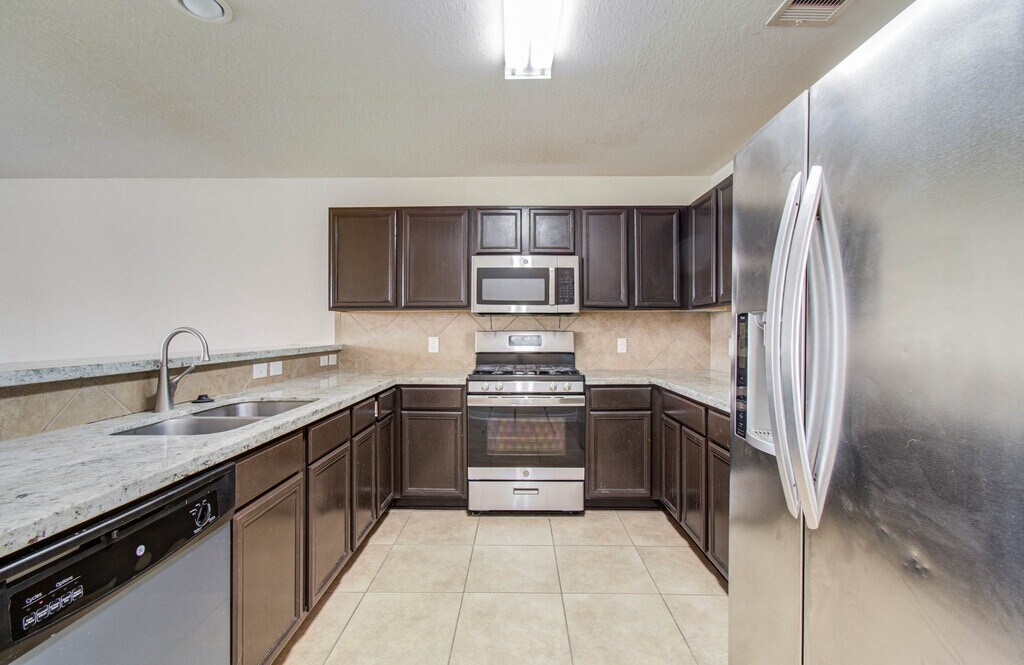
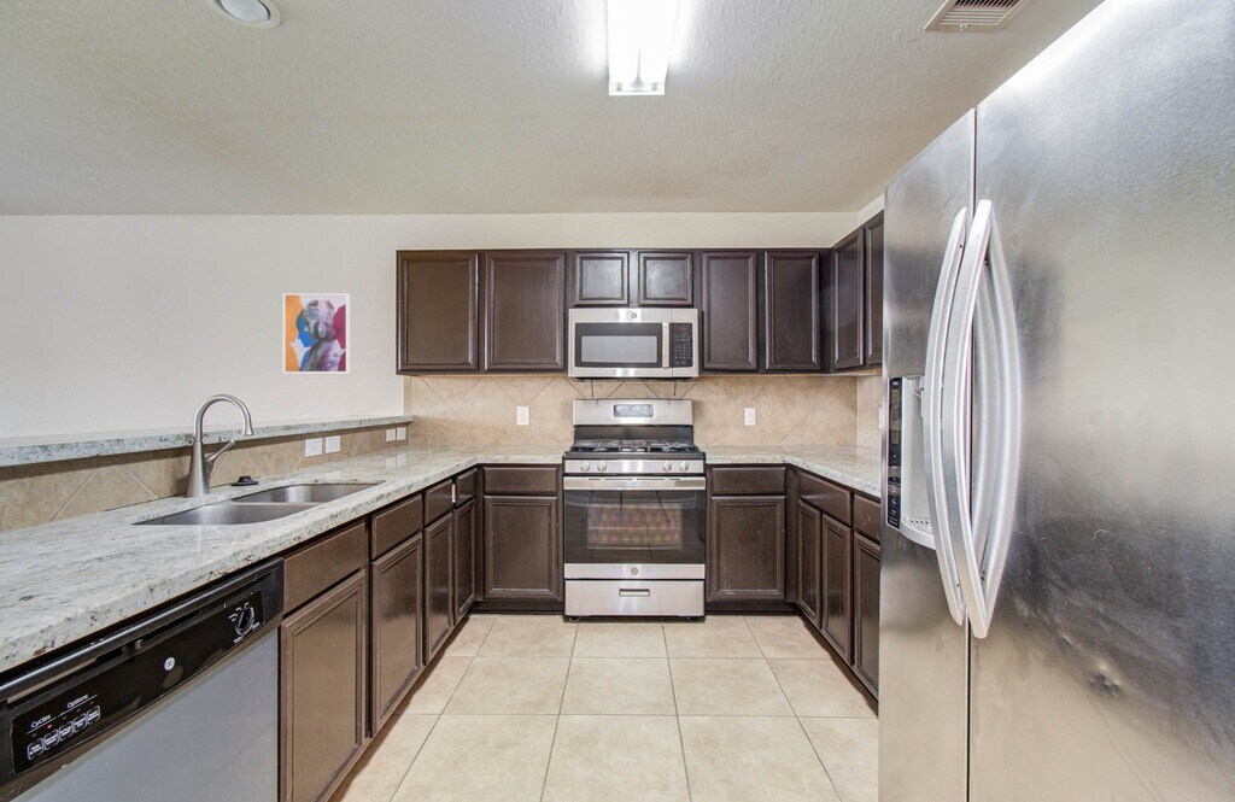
+ wall art [282,292,351,374]
